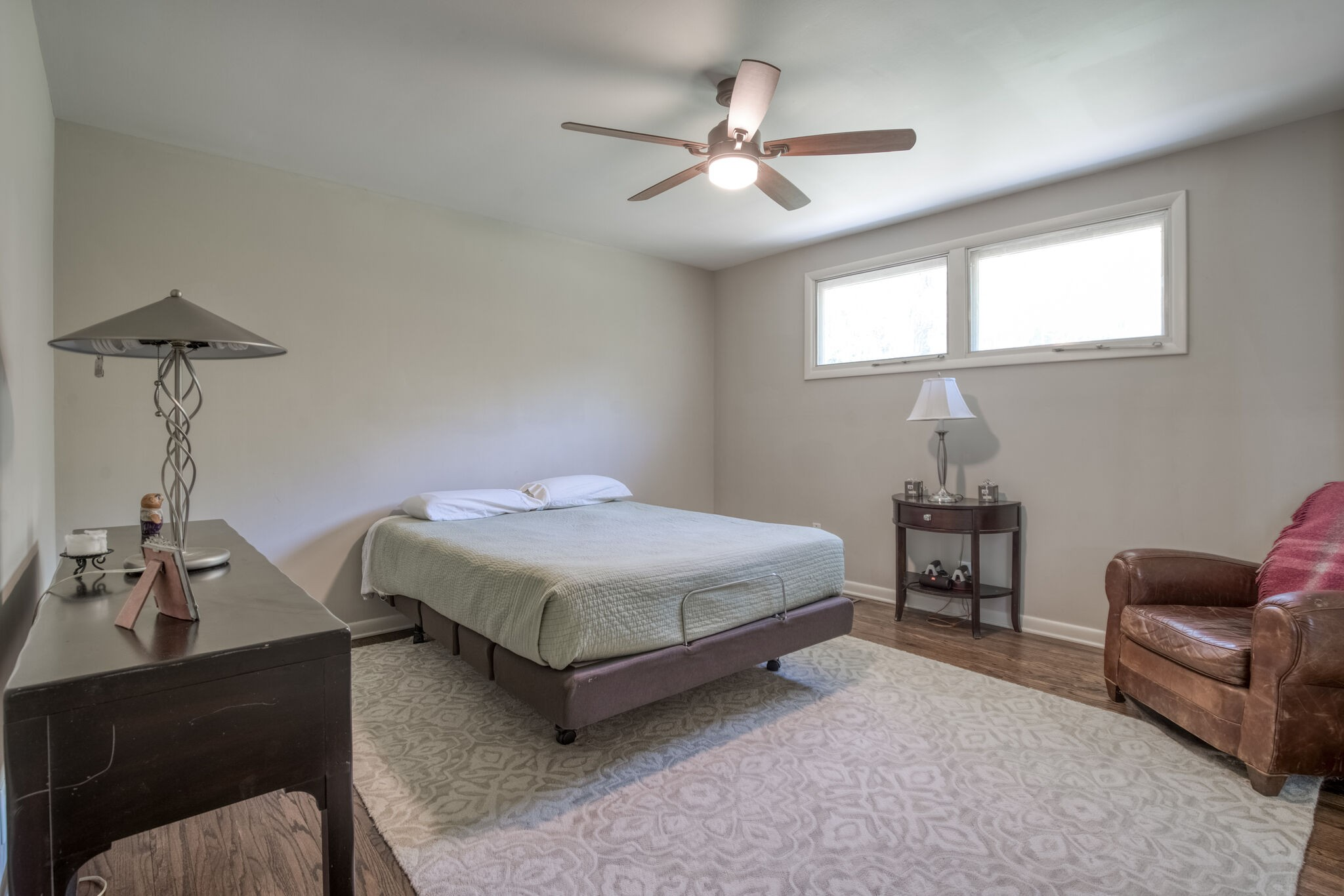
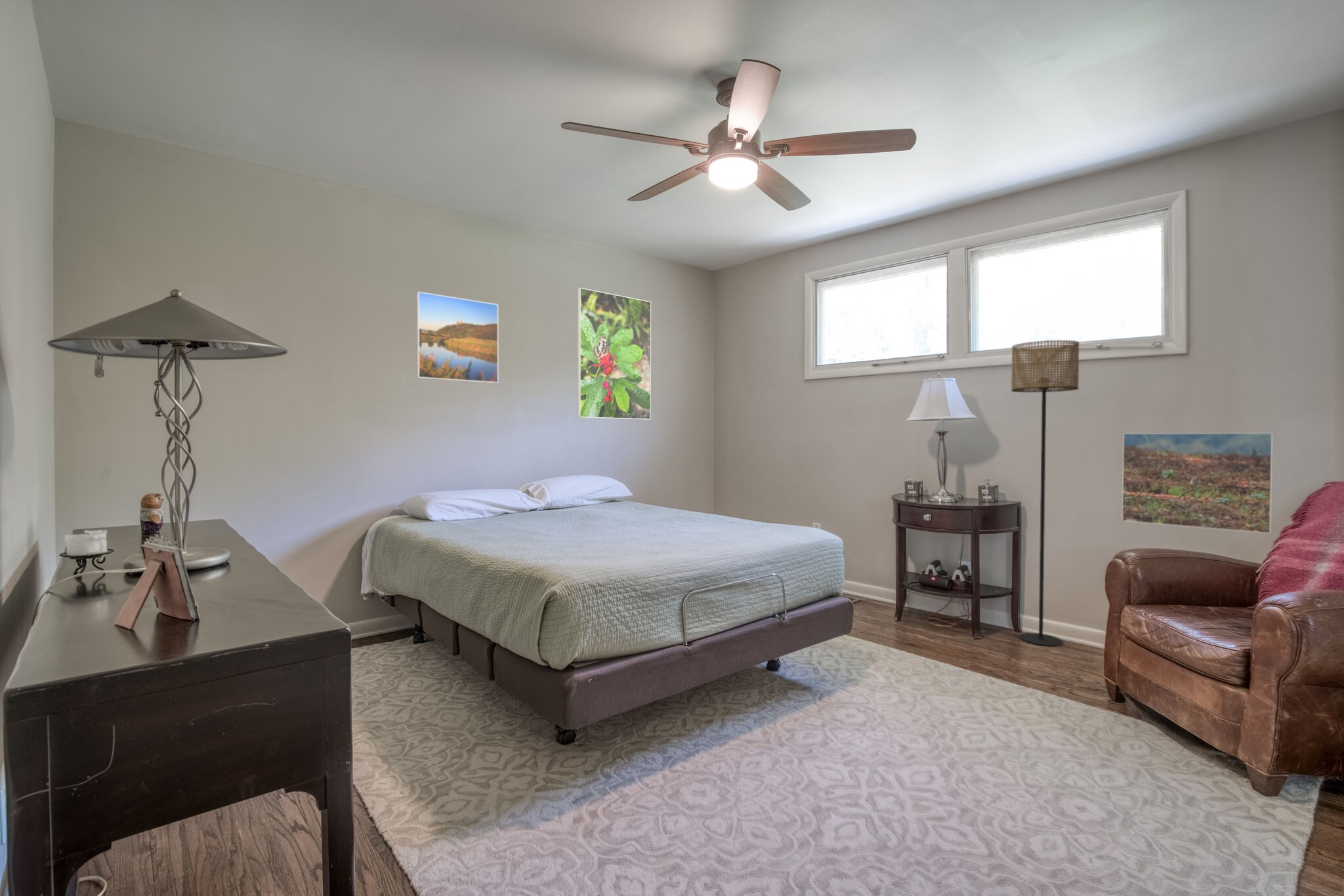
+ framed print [577,287,652,420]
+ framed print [415,291,499,384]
+ floor lamp [1011,340,1080,647]
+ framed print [1121,432,1274,535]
